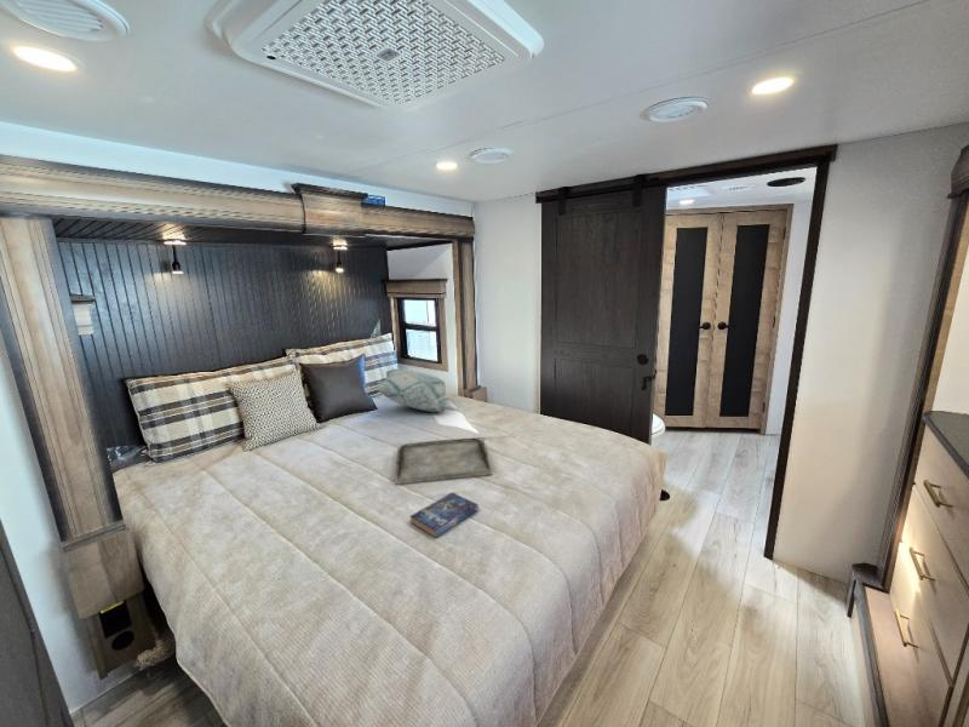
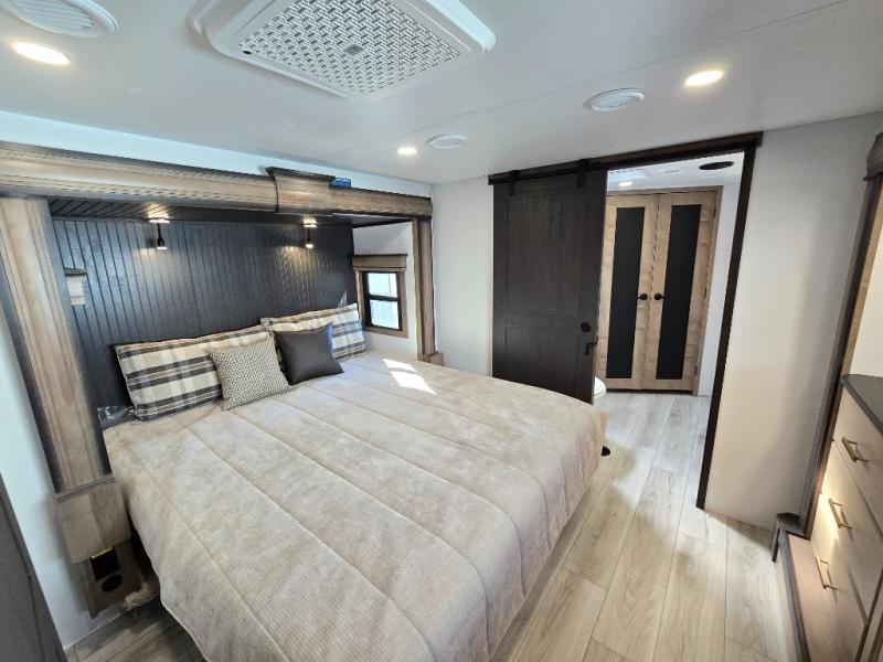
- book [409,491,480,539]
- serving tray [394,437,493,486]
- decorative pillow [373,367,447,413]
